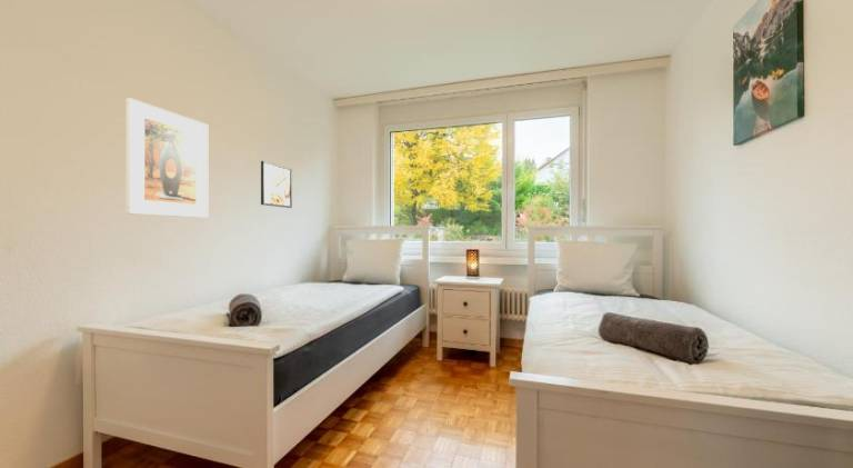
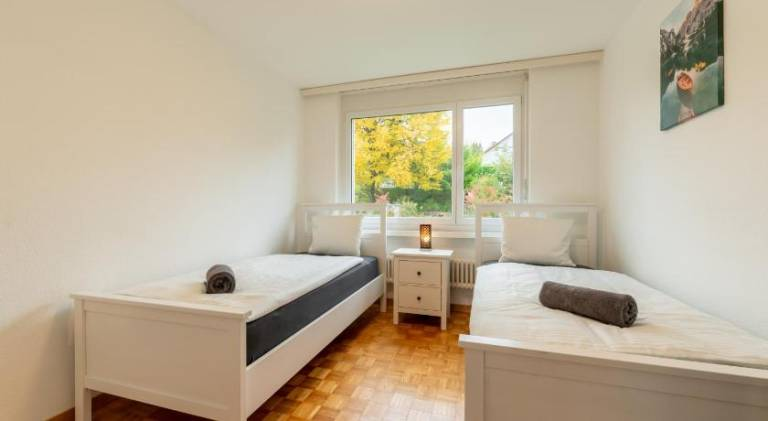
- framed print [126,97,209,219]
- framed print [260,160,293,209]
